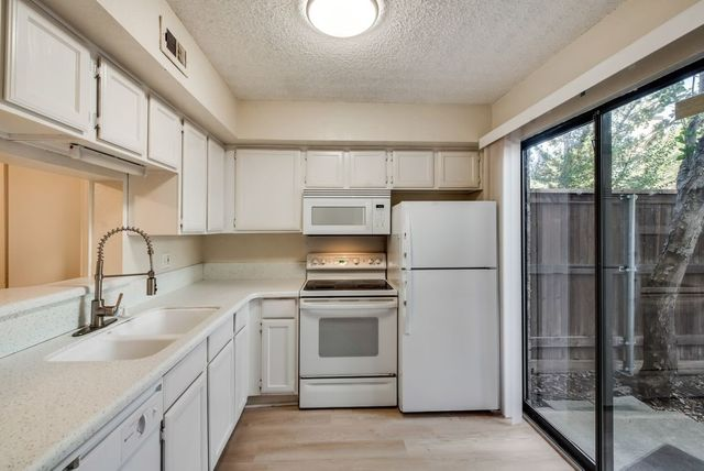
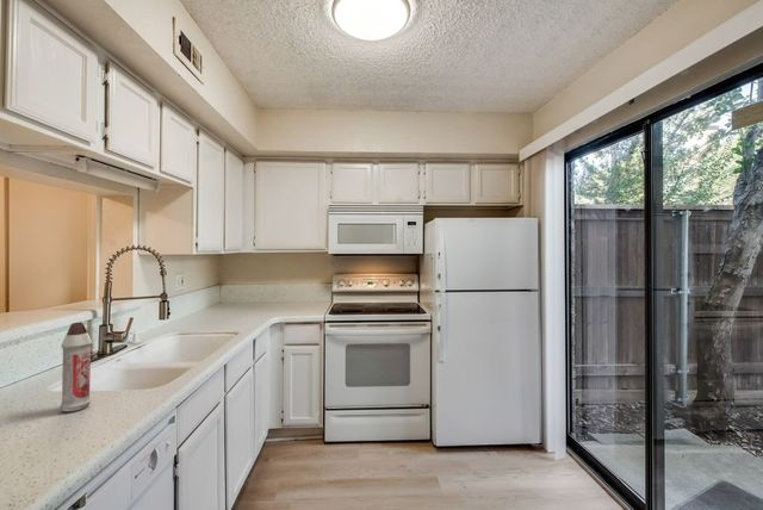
+ spray bottle [60,322,93,412]
